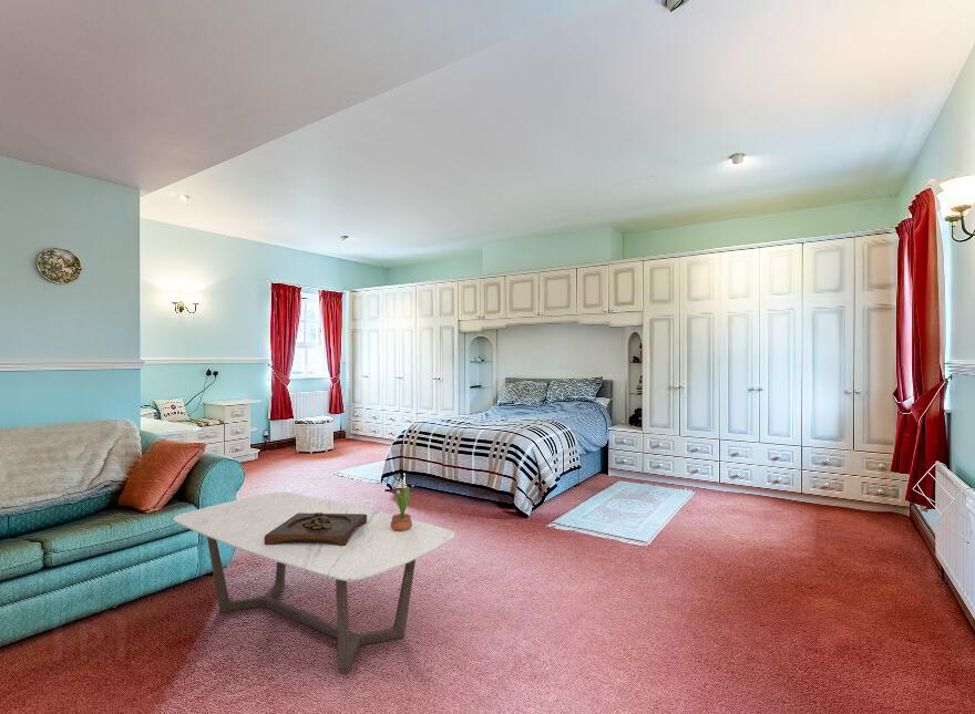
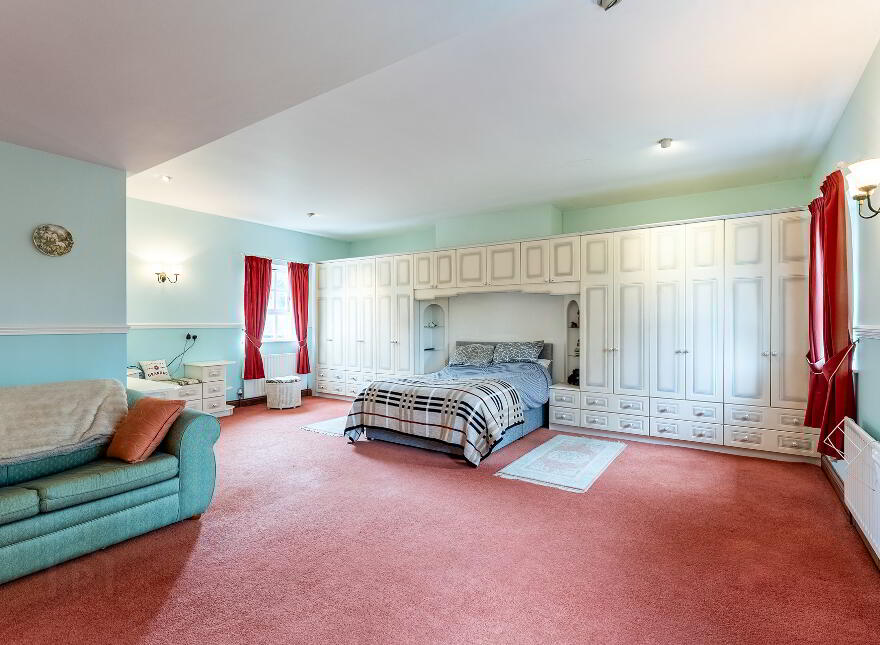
- wooden tray [264,513,367,546]
- coffee table [173,491,455,674]
- potted flower [390,474,412,531]
